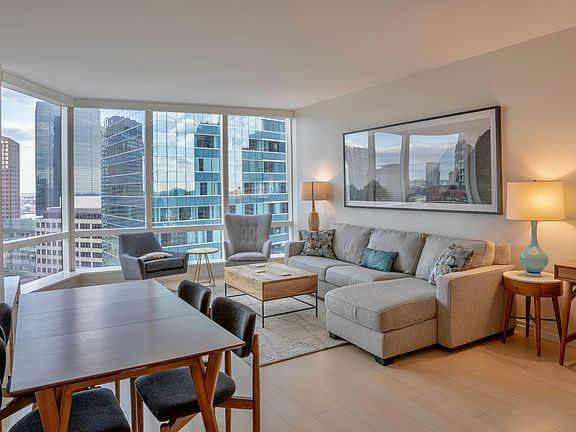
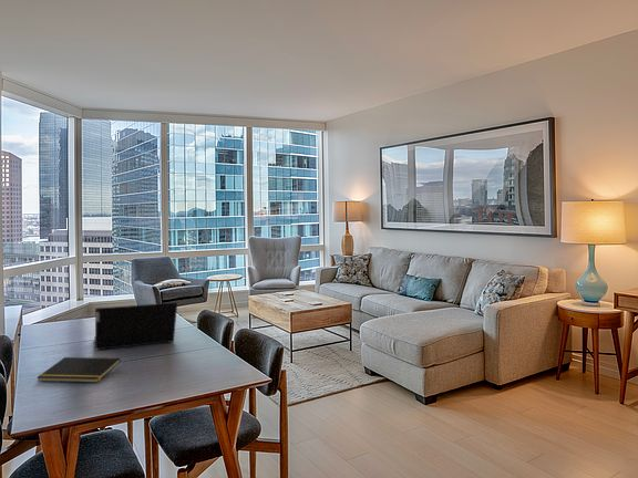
+ laptop computer [93,302,178,351]
+ notepad [35,356,122,384]
